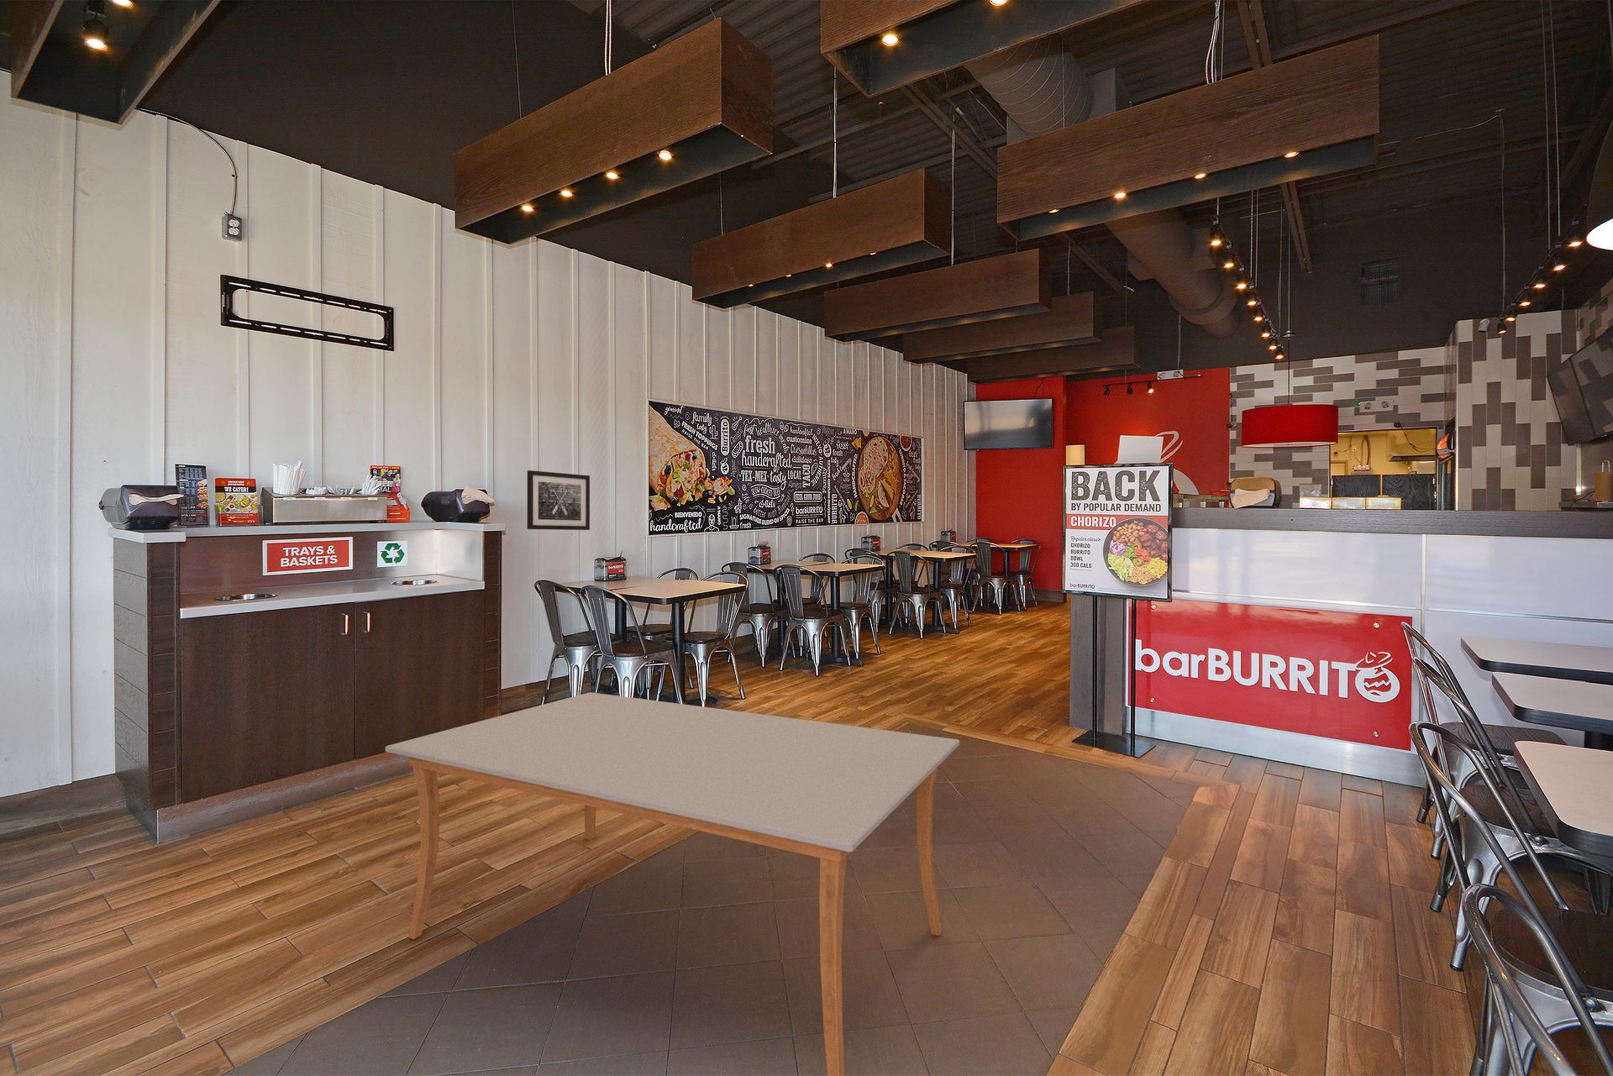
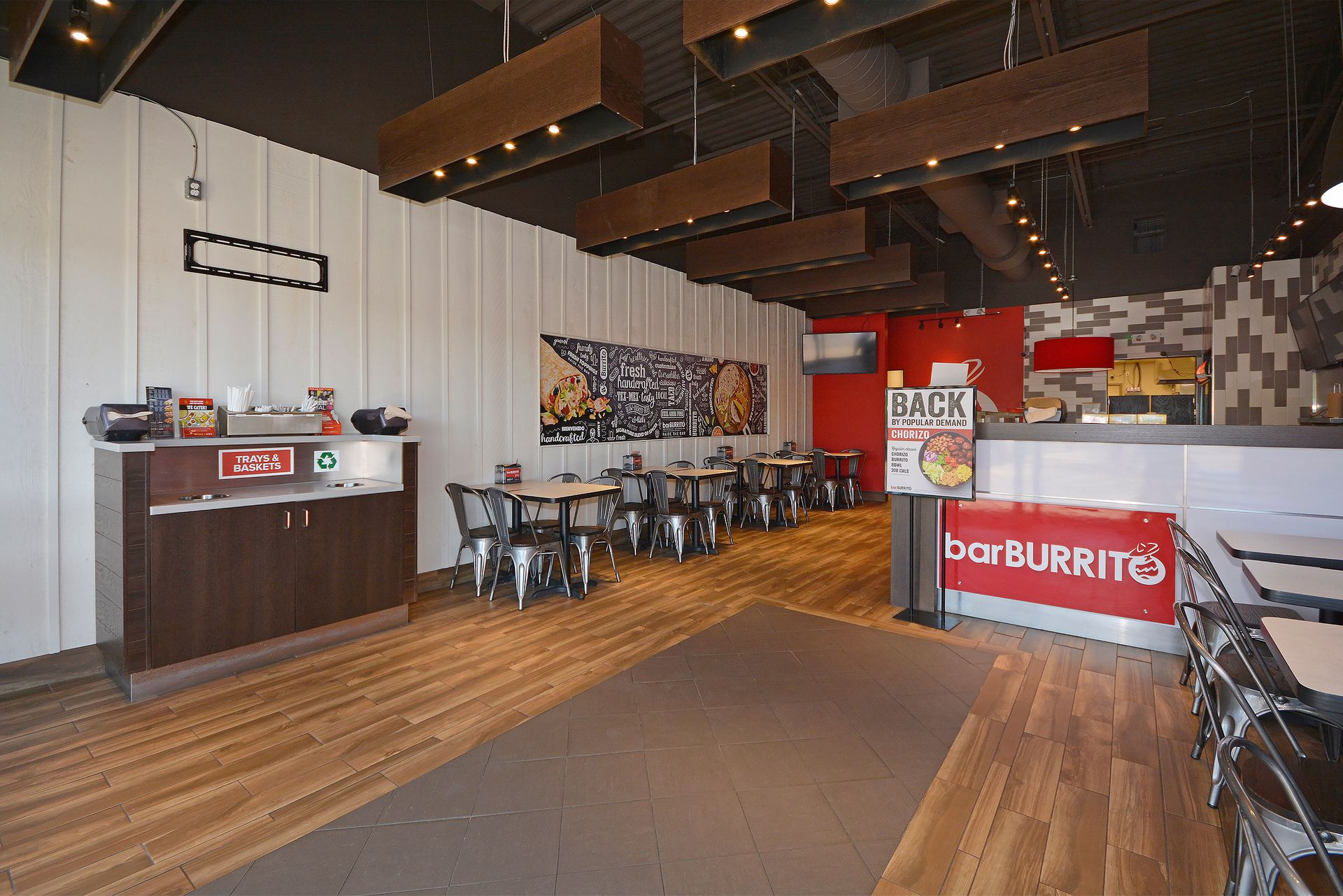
- wall art [527,470,591,531]
- dining table [384,692,961,1076]
